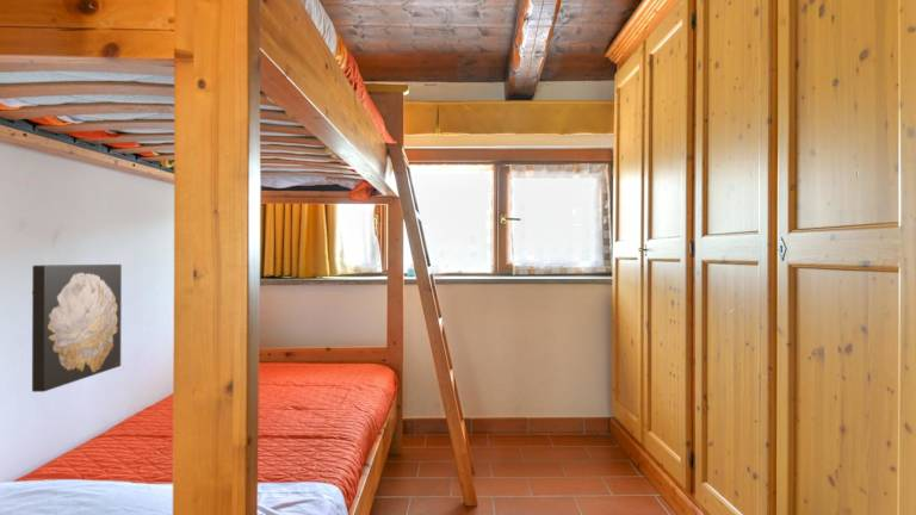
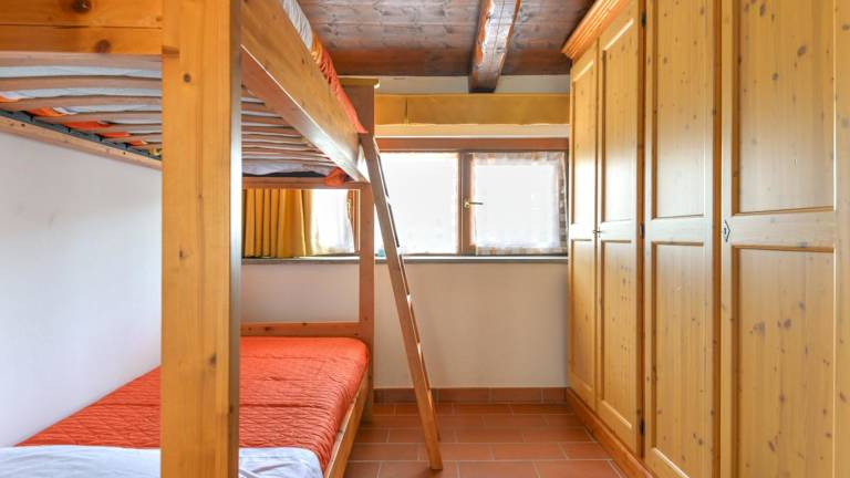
- wall art [31,263,123,393]
